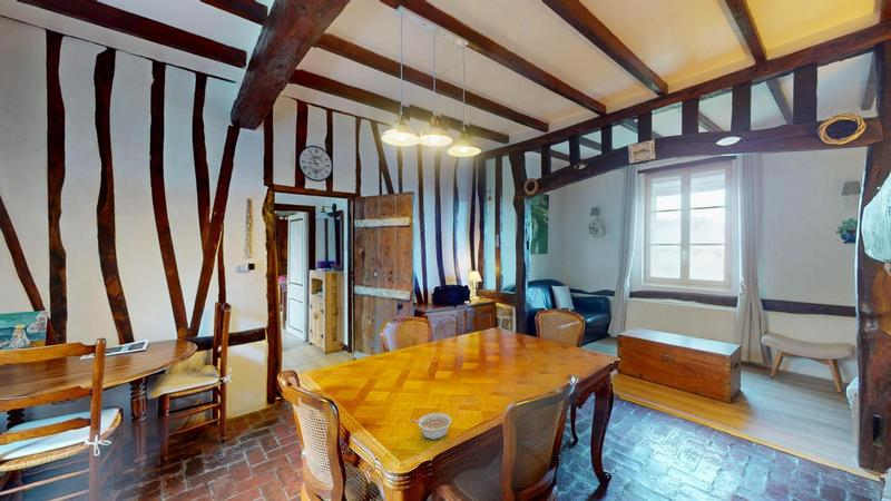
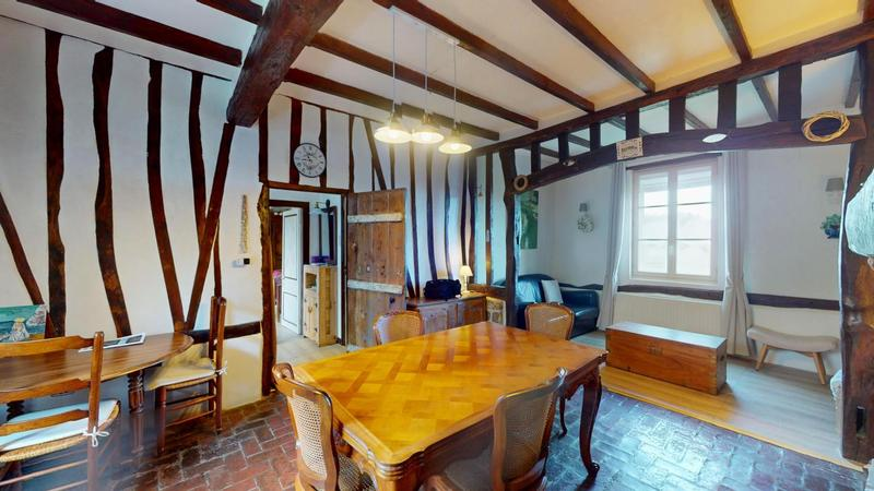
- legume [410,412,452,441]
